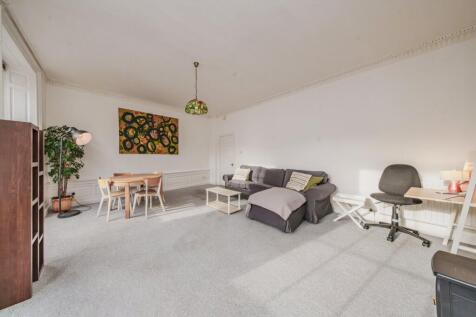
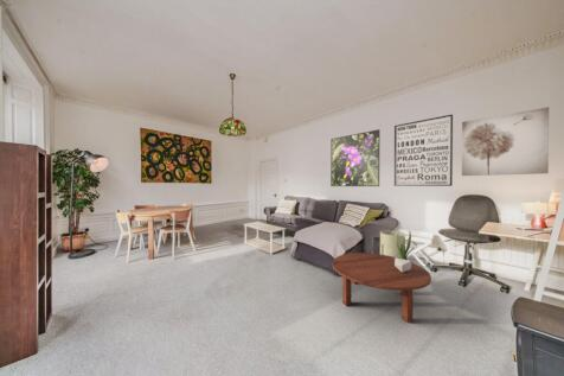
+ potted plant [395,229,416,273]
+ coffee table [332,251,432,324]
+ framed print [329,128,380,187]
+ wall art [461,106,550,177]
+ planter [379,230,406,257]
+ wall art [393,113,454,187]
